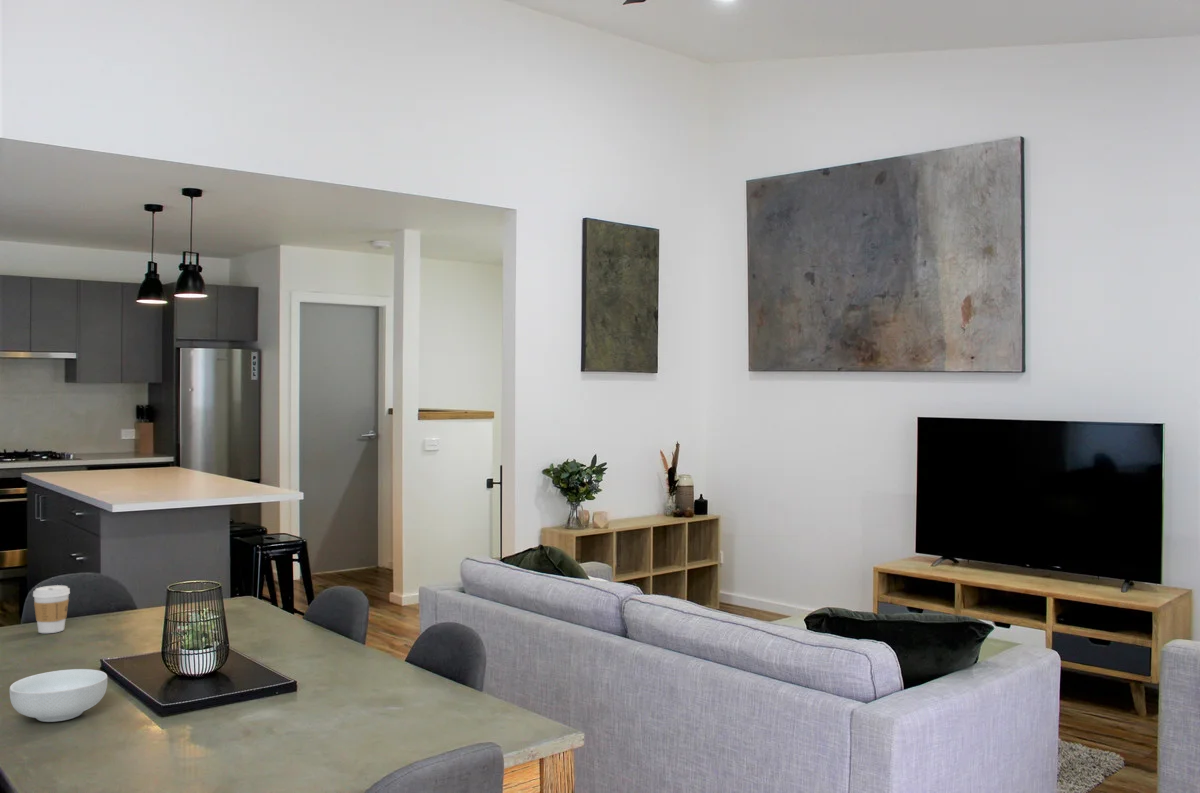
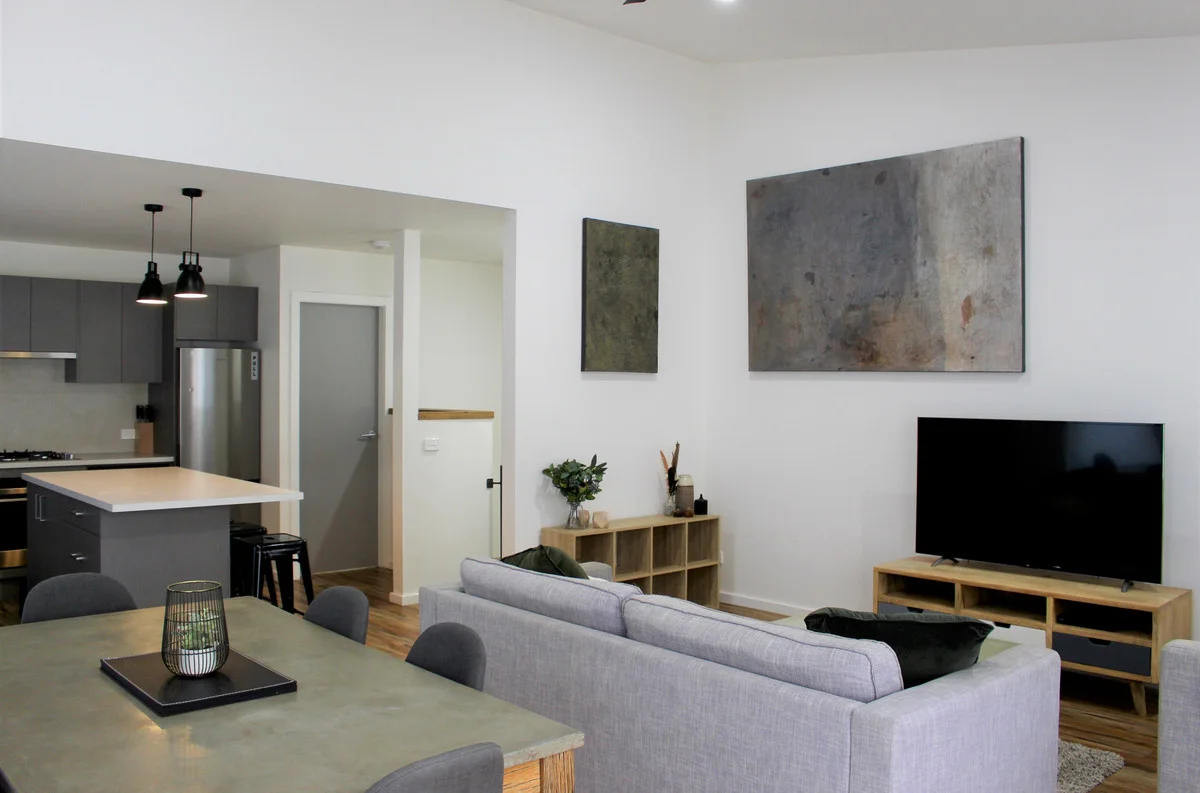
- coffee cup [32,584,71,634]
- cereal bowl [9,668,108,723]
